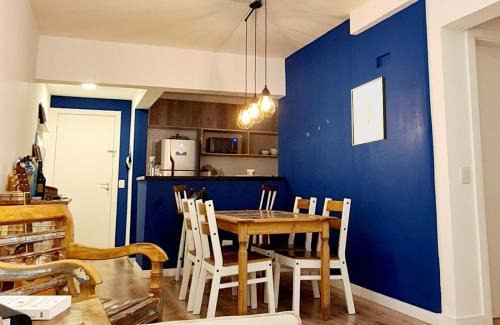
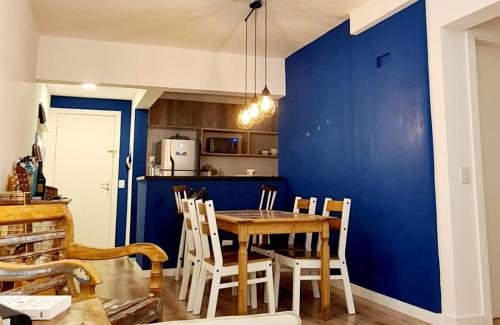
- wall art [350,76,388,147]
